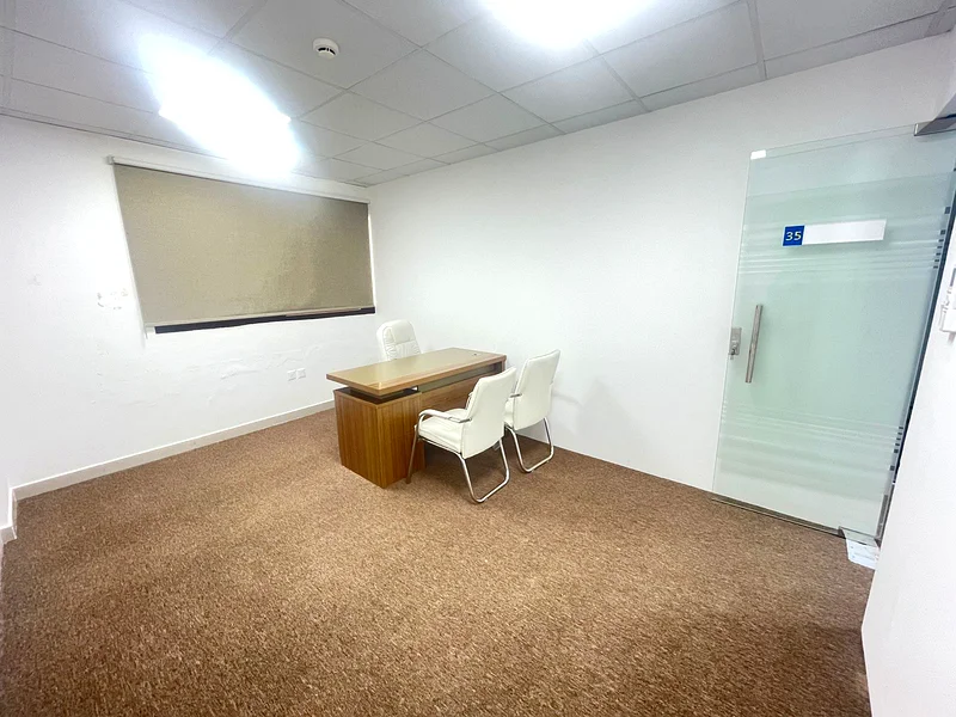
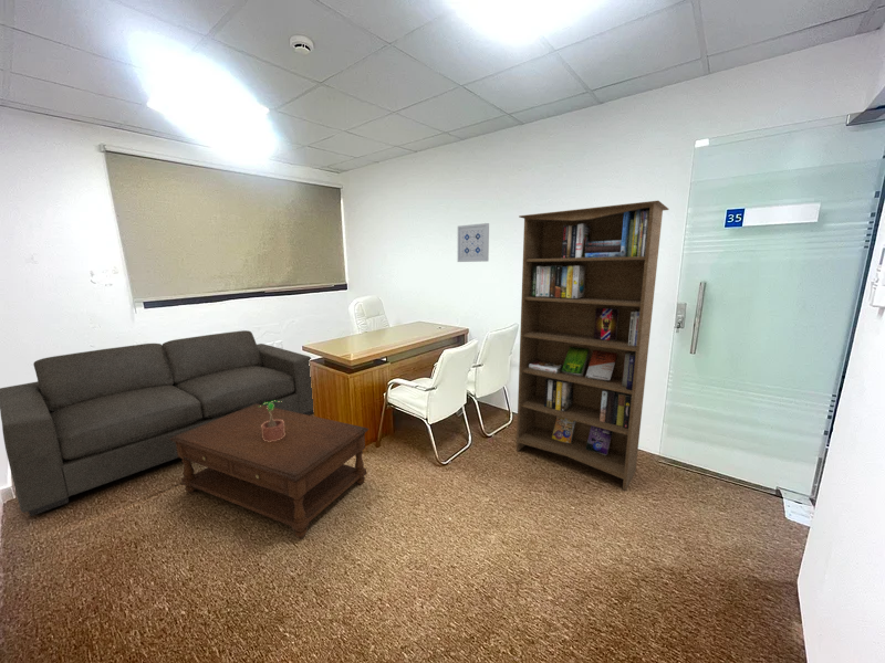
+ sofa [0,329,314,517]
+ wall art [457,222,490,263]
+ bookcase [516,200,669,492]
+ coffee table [169,403,369,539]
+ potted plant [260,400,285,442]
